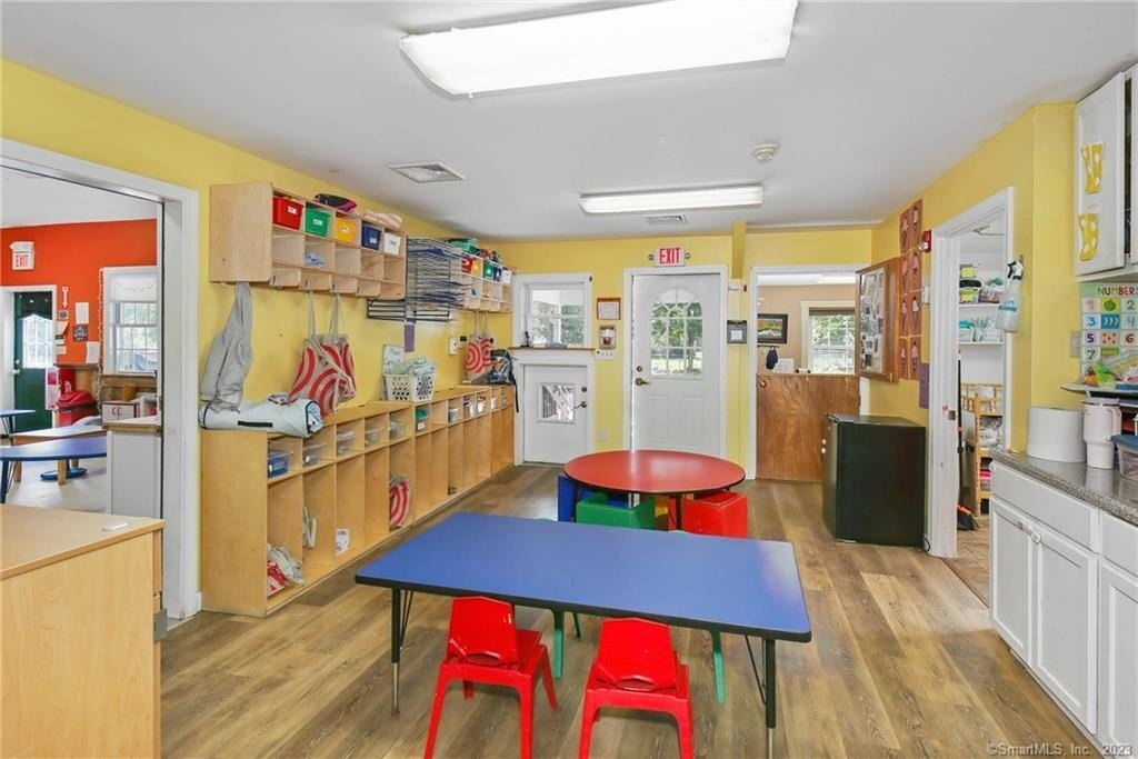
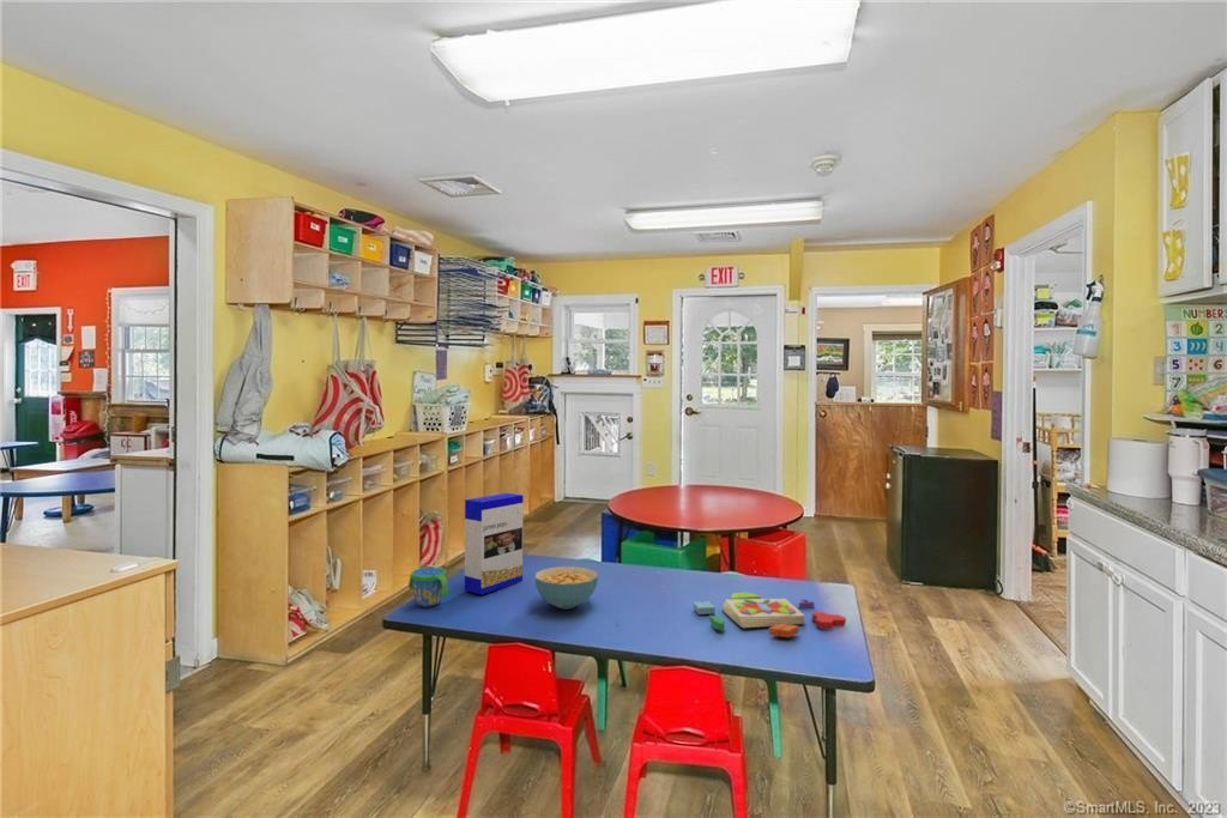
+ cereal box [464,492,525,596]
+ snack cup [407,566,449,608]
+ cereal bowl [534,565,599,610]
+ pattern blocks set [693,592,847,638]
